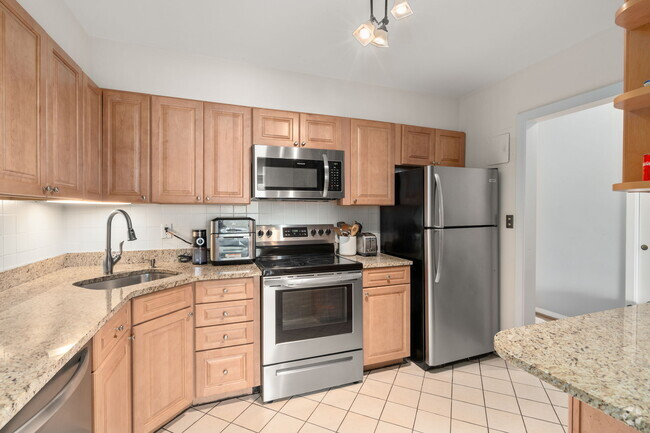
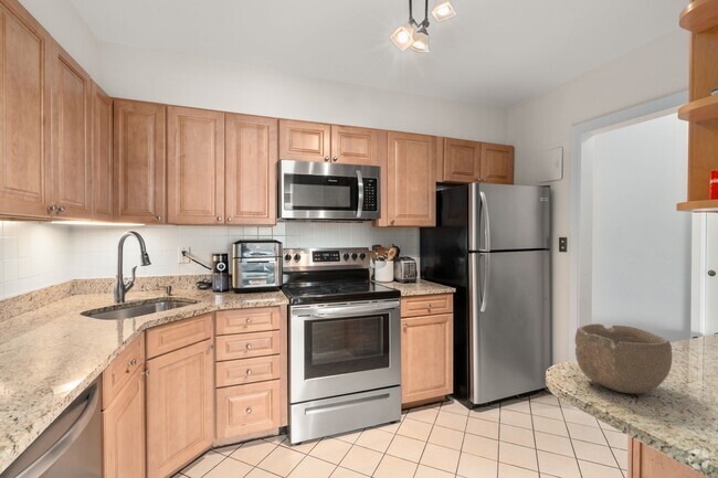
+ bowl [574,322,673,394]
